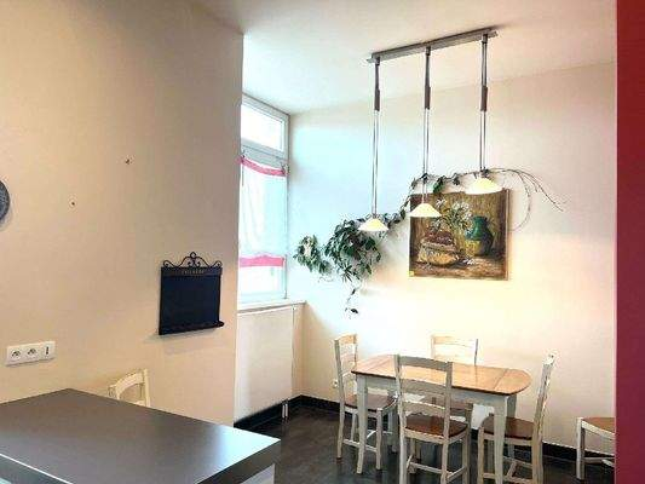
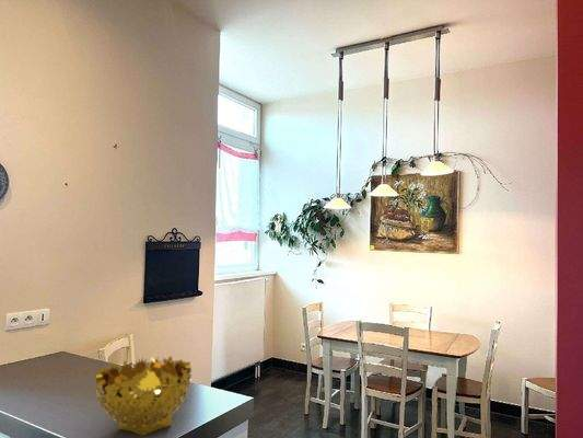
+ decorative bowl [94,355,193,437]
